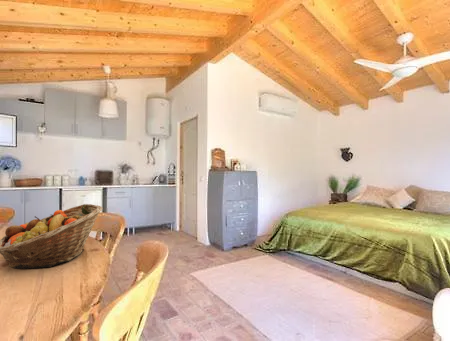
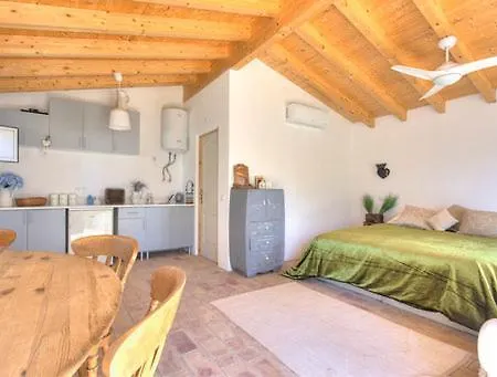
- fruit basket [0,203,104,270]
